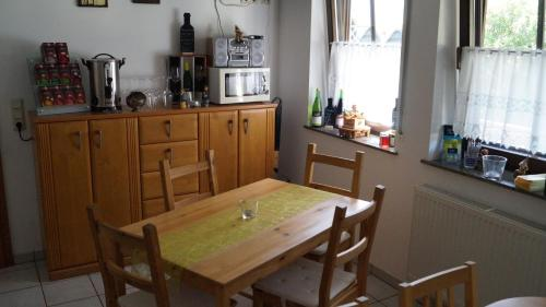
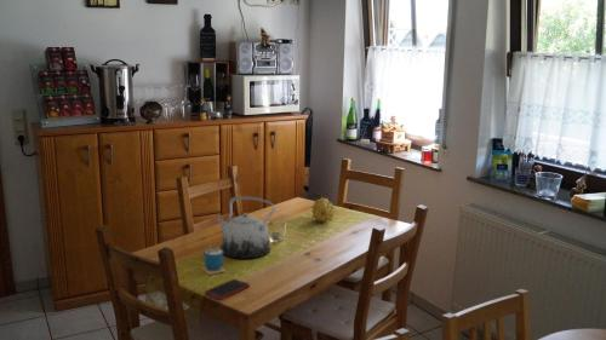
+ fruit [310,196,337,224]
+ teapot [215,195,278,260]
+ cell phone [204,278,251,301]
+ cup [201,240,227,276]
